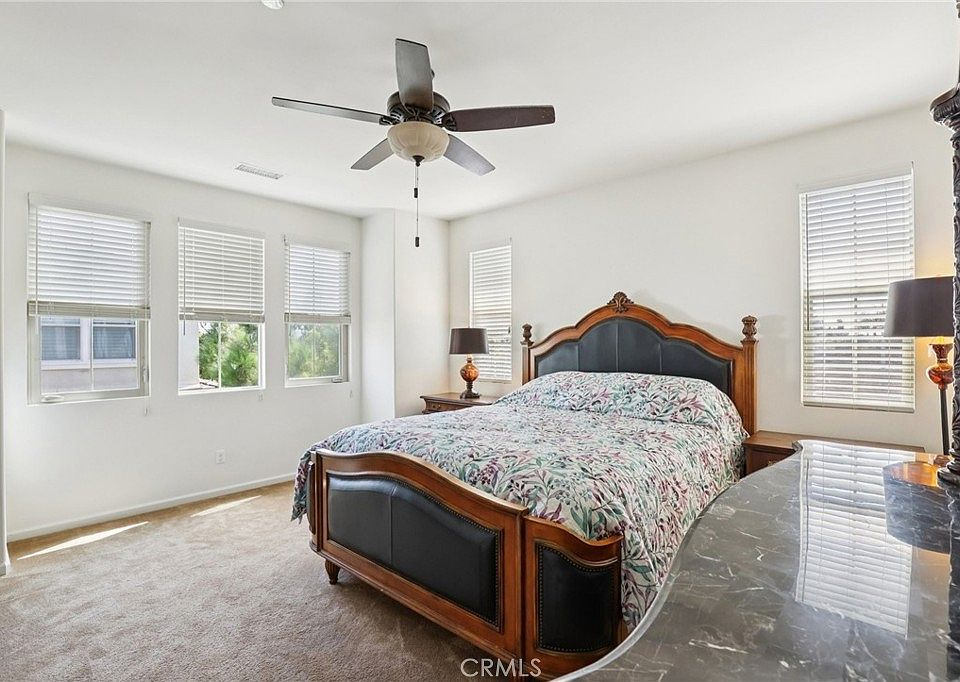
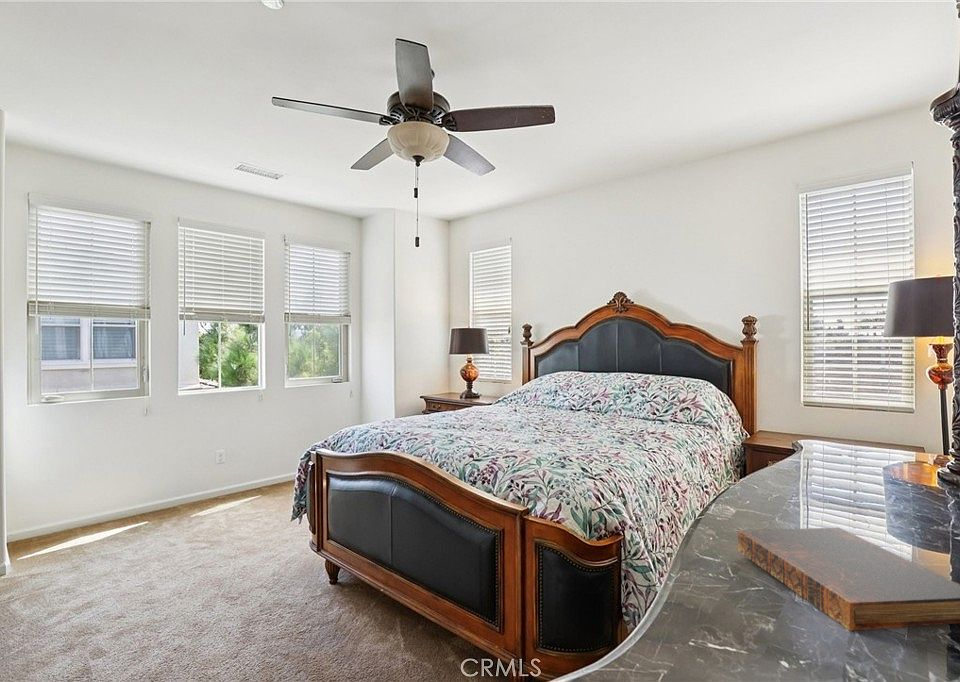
+ book [737,527,960,632]
